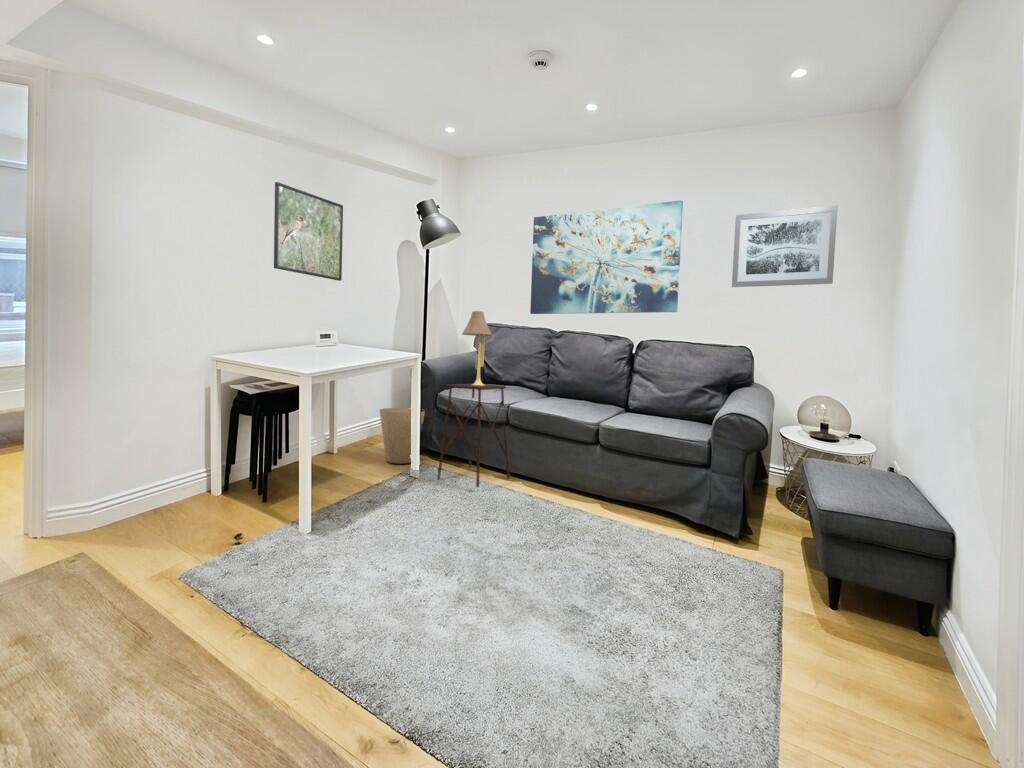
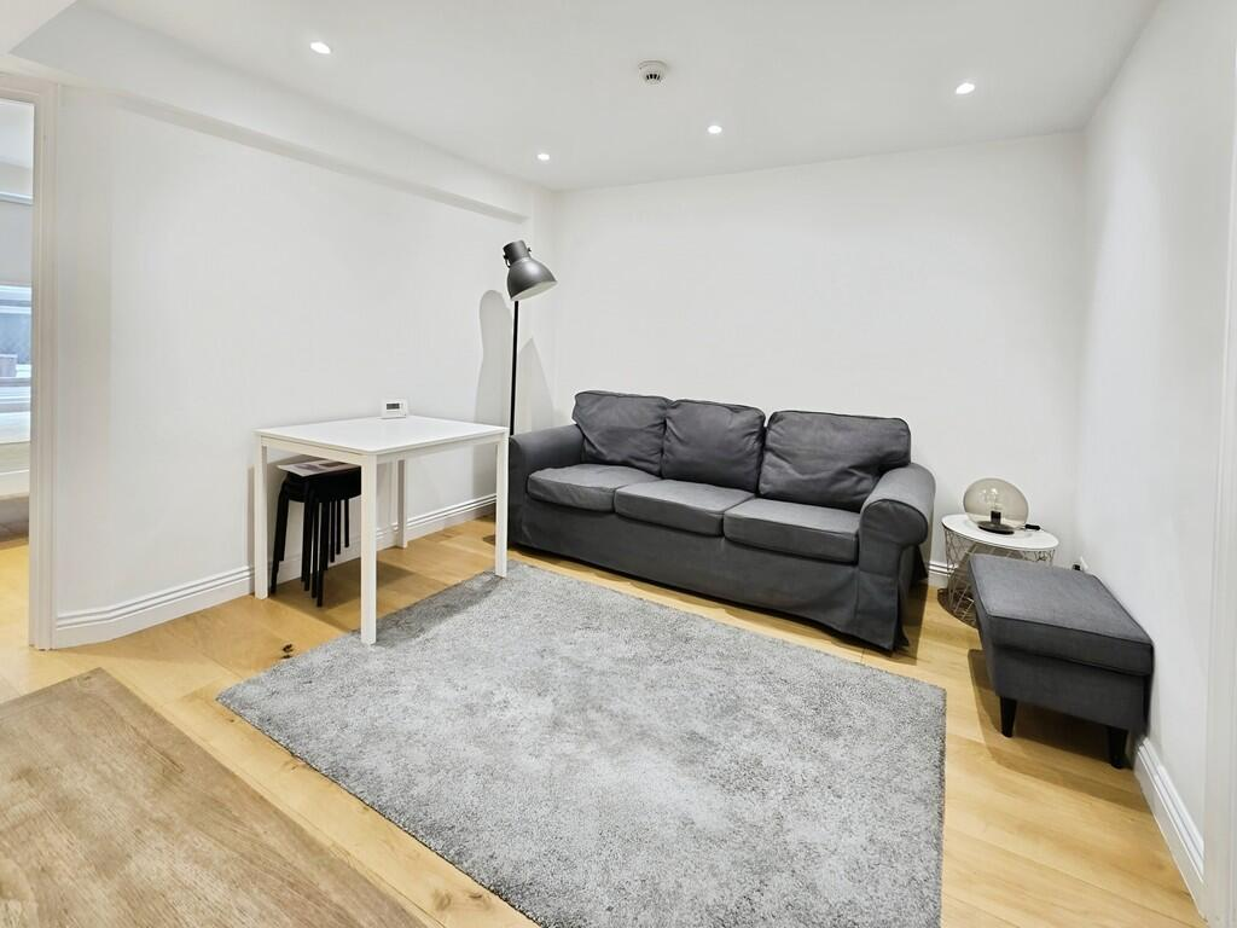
- table lamp [461,308,493,385]
- wall art [731,204,839,288]
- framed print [273,181,344,282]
- side table [436,383,511,488]
- wall art [529,199,684,315]
- trash can [379,407,426,464]
